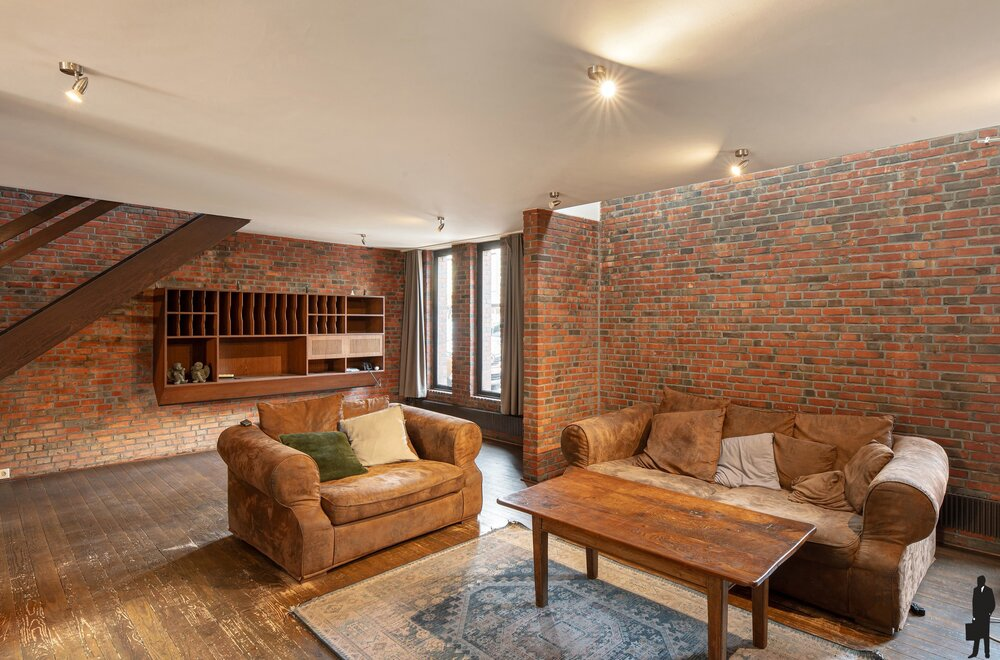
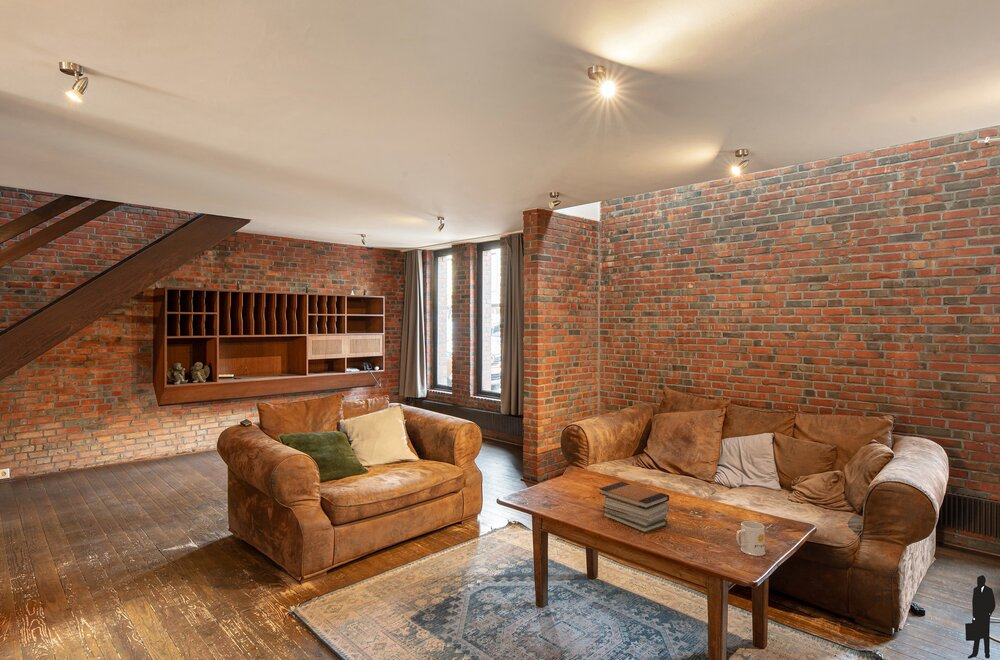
+ mug [735,520,766,557]
+ book stack [598,481,670,534]
